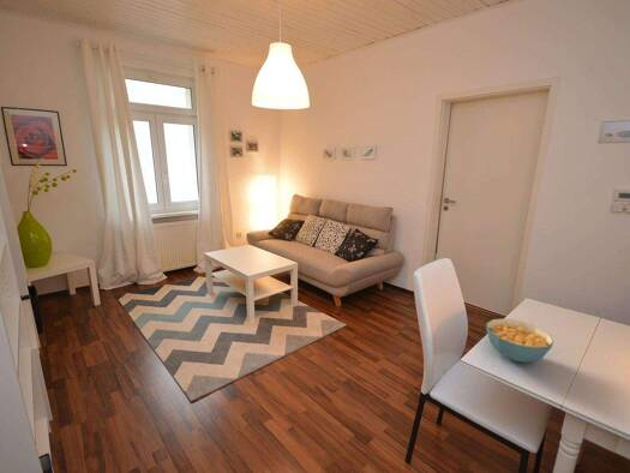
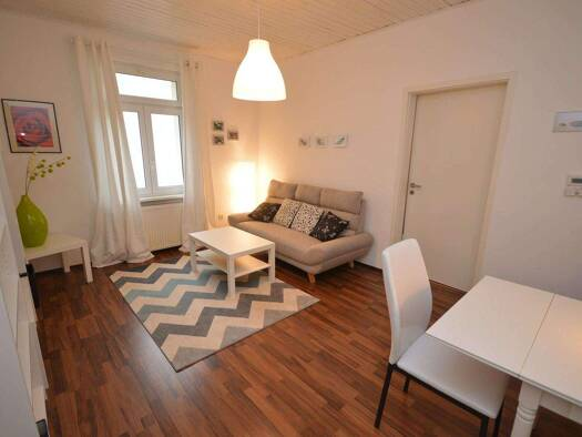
- cereal bowl [486,317,556,364]
